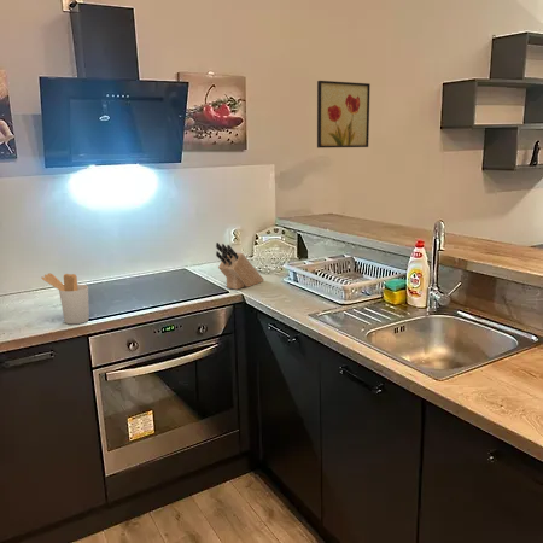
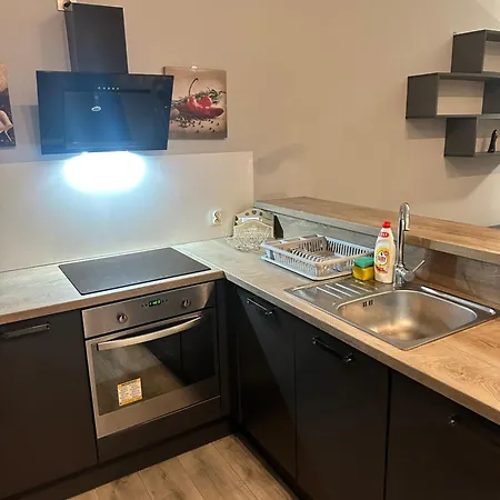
- wall art [316,80,372,148]
- utensil holder [41,272,91,326]
- knife block [215,241,265,291]
